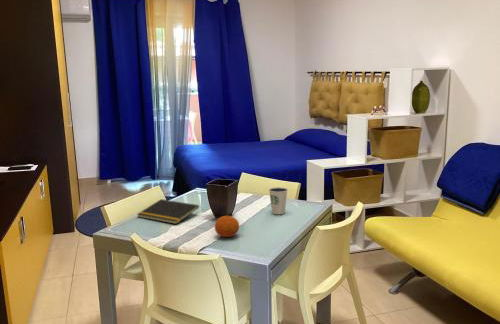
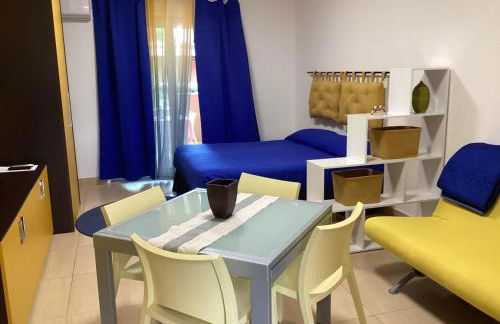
- notepad [136,198,200,225]
- fruit [214,215,240,238]
- dixie cup [268,186,289,215]
